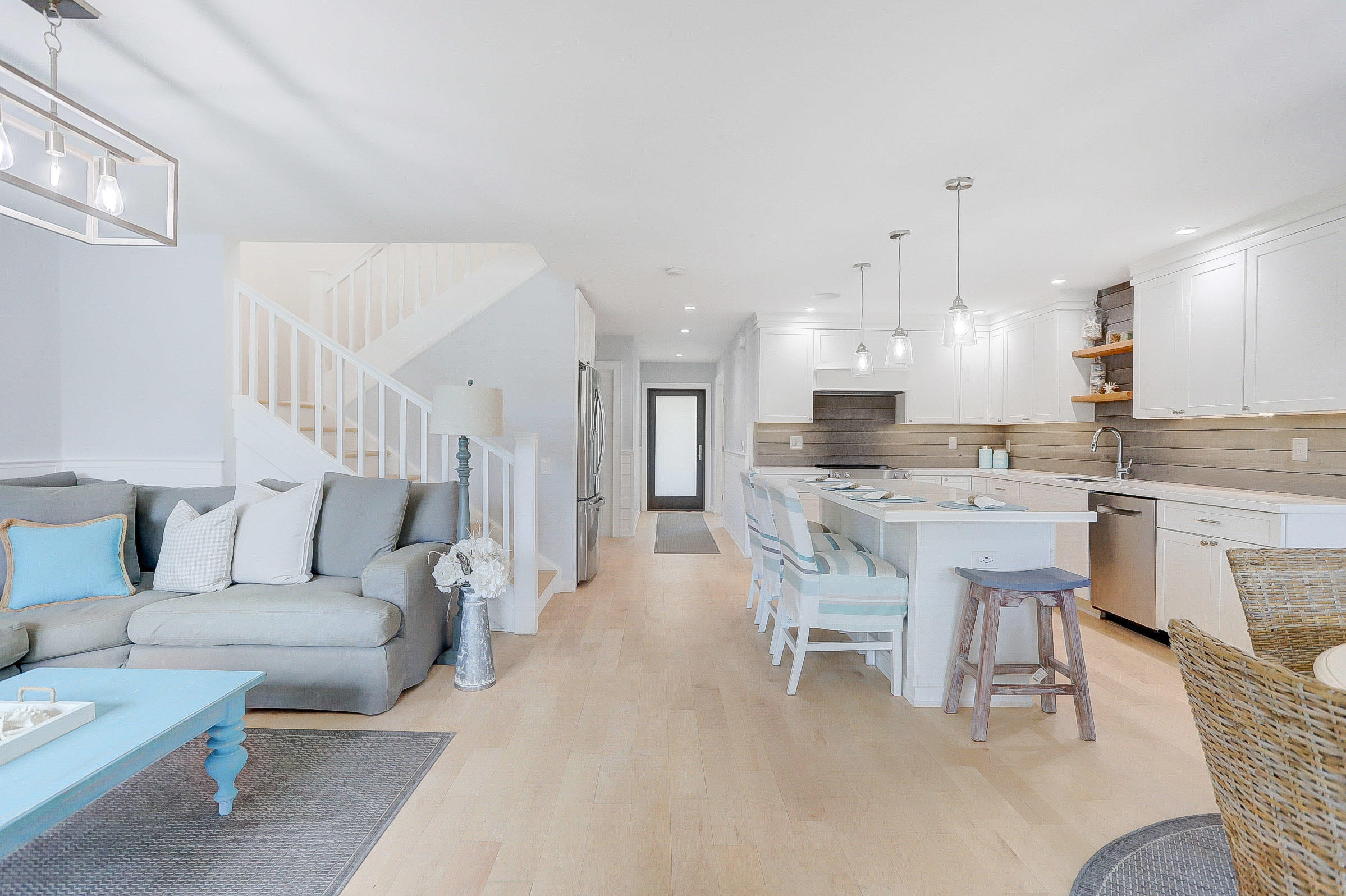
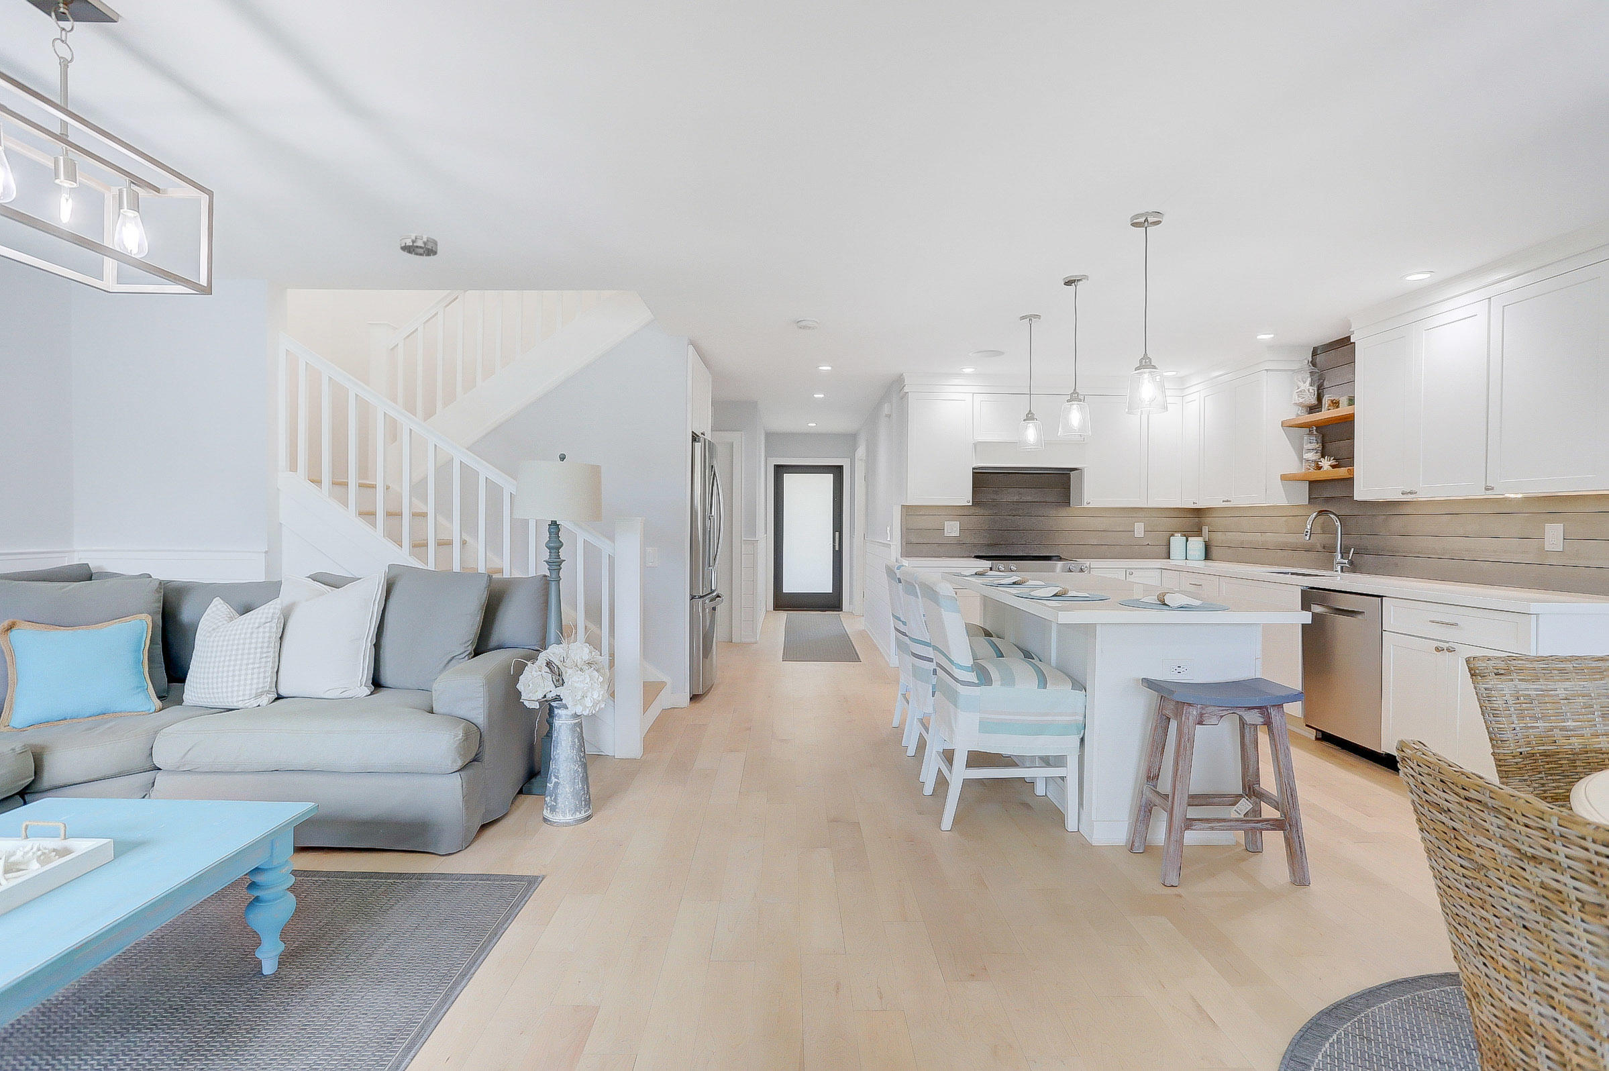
+ smoke detector [399,233,439,257]
